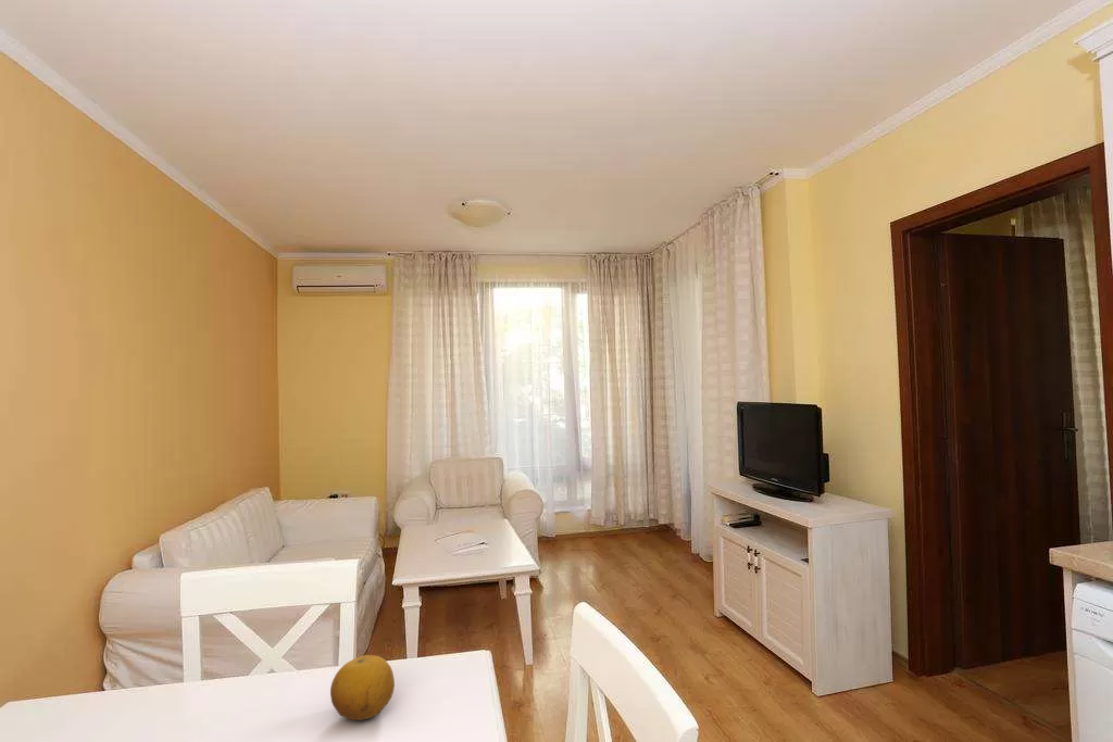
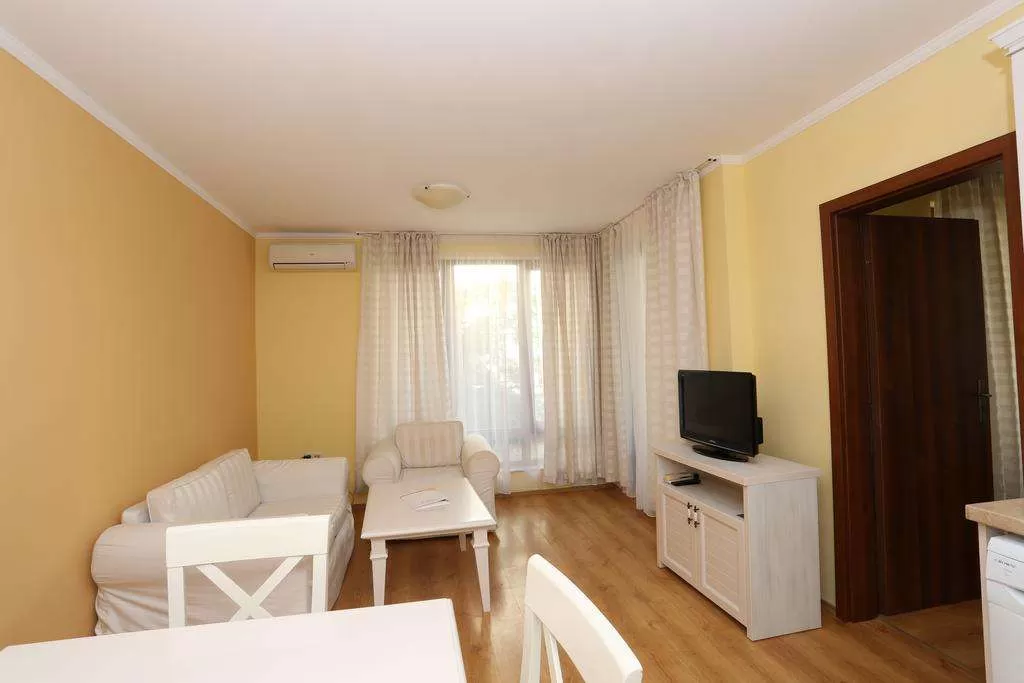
- fruit [329,654,396,721]
